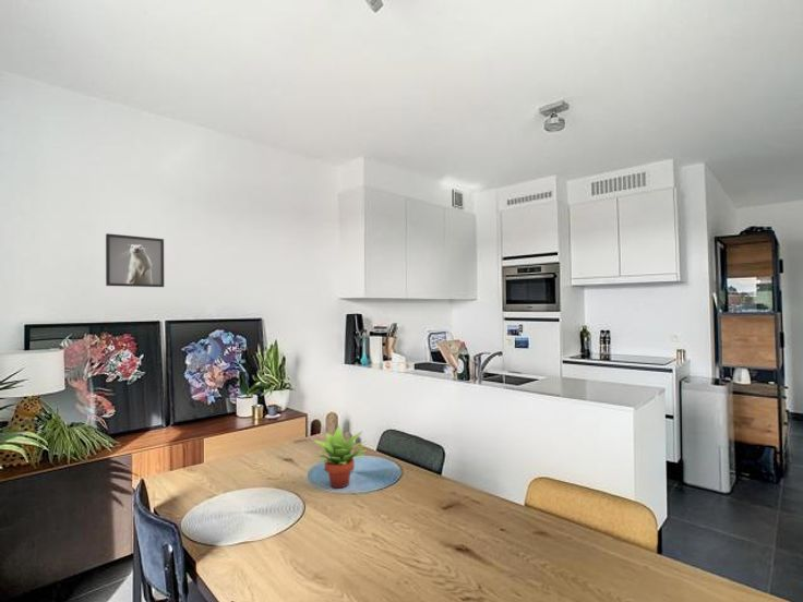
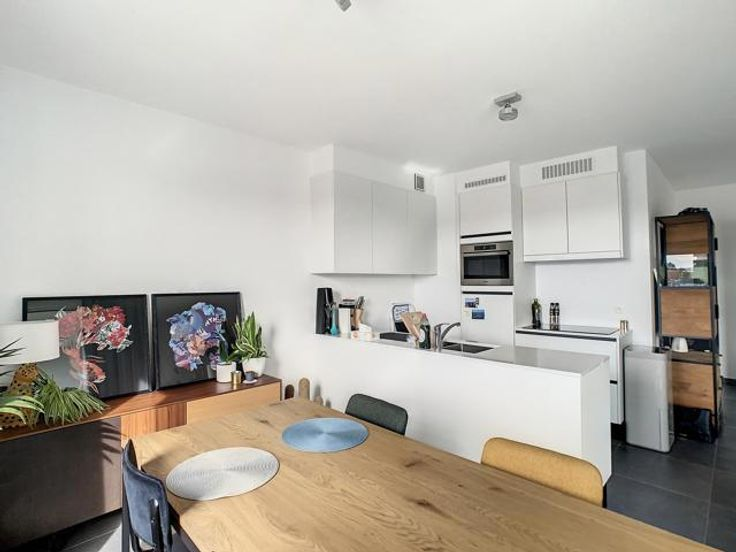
- succulent plant [313,425,368,489]
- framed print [105,232,165,288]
